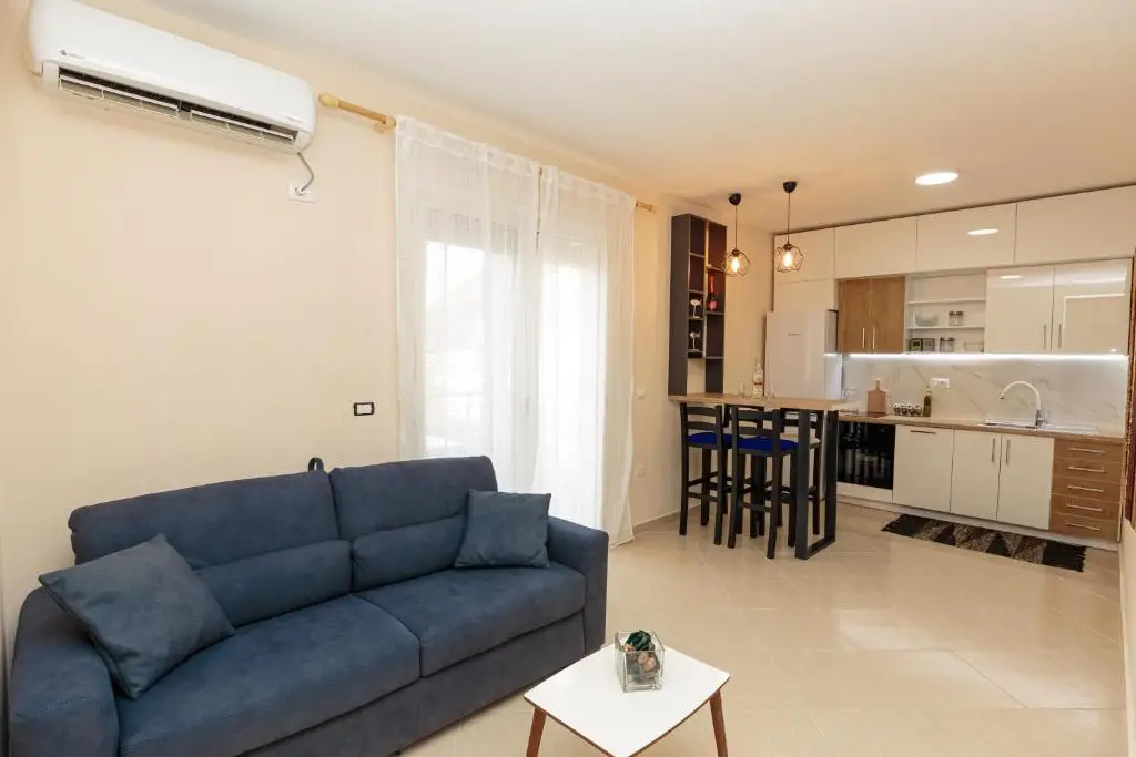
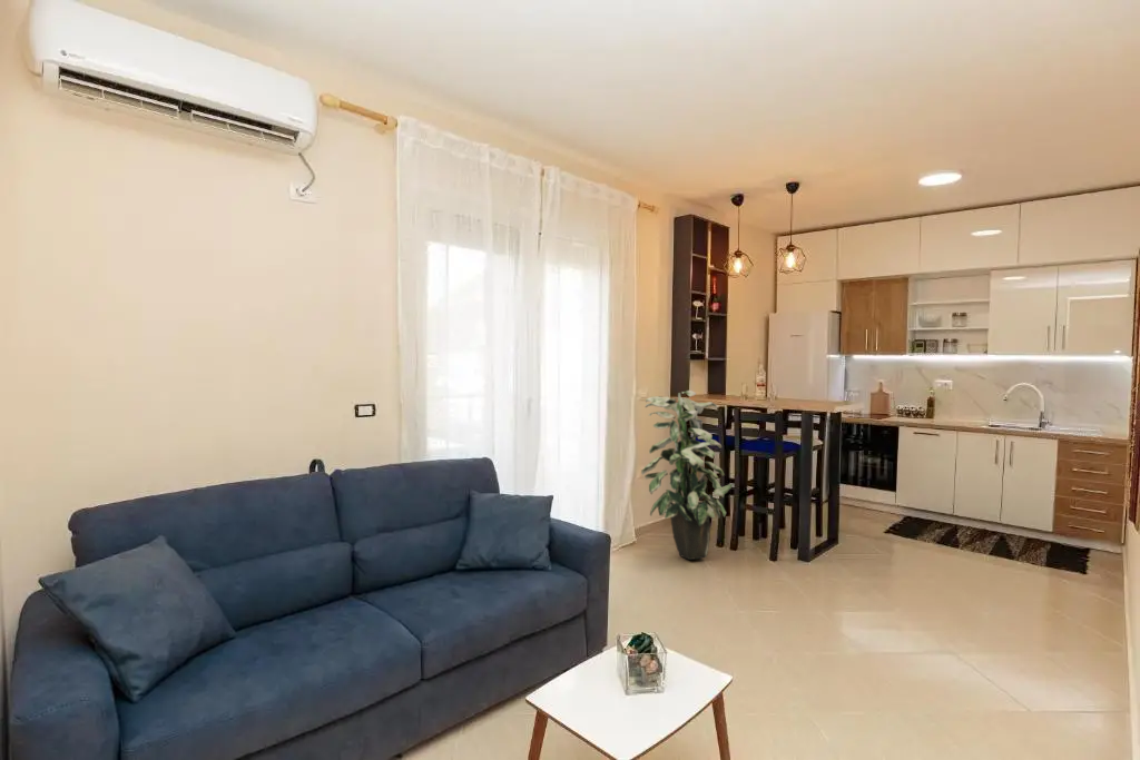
+ indoor plant [640,389,735,561]
